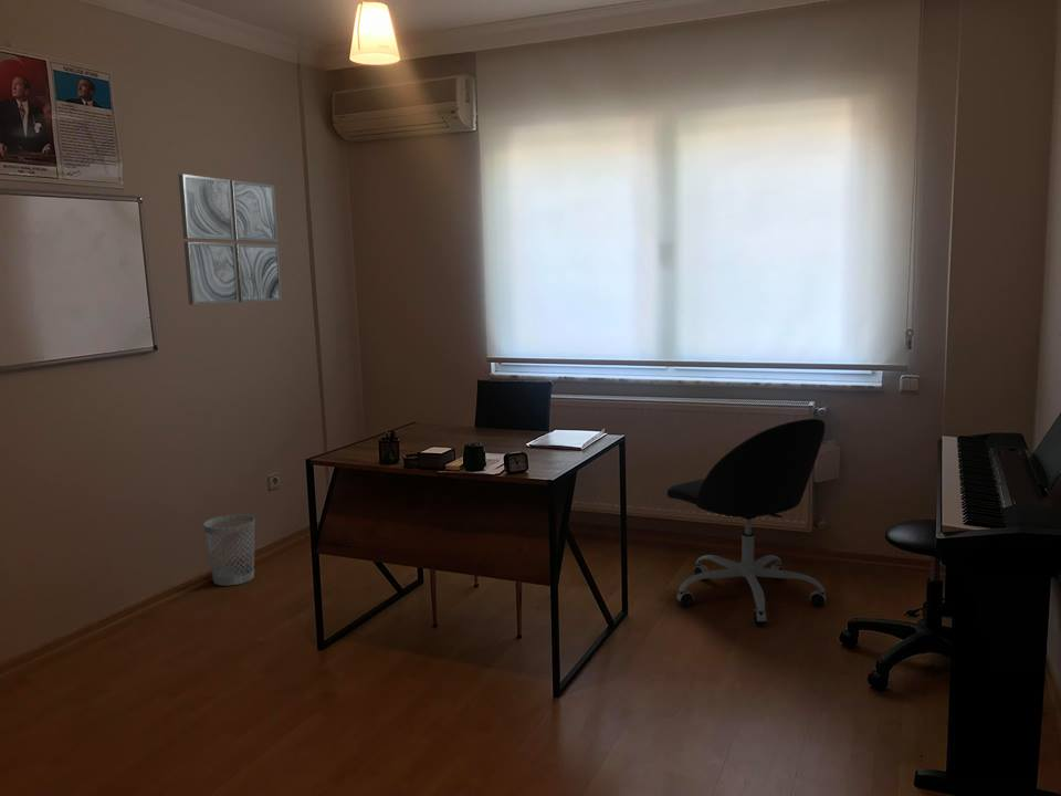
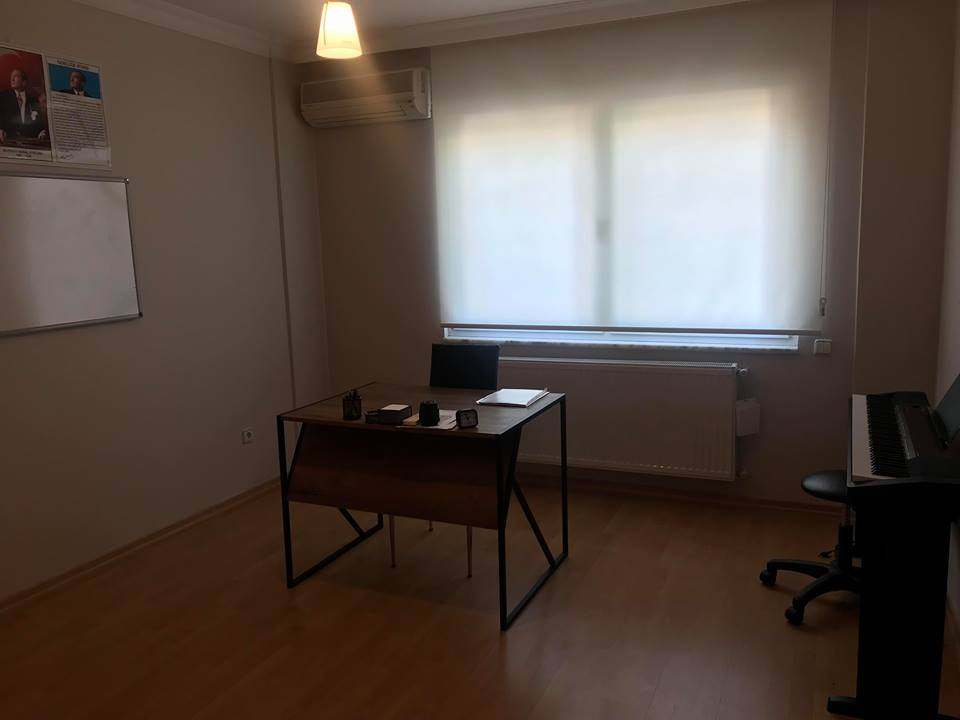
- wall art [178,174,283,306]
- office chair [666,418,827,626]
- wastebasket [202,513,256,587]
